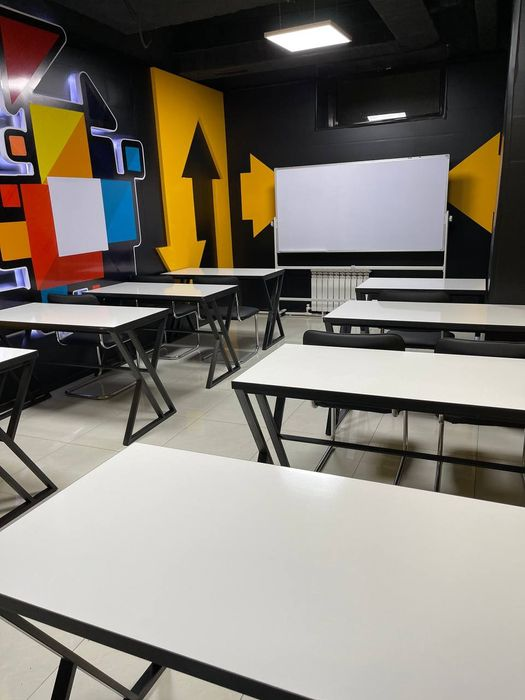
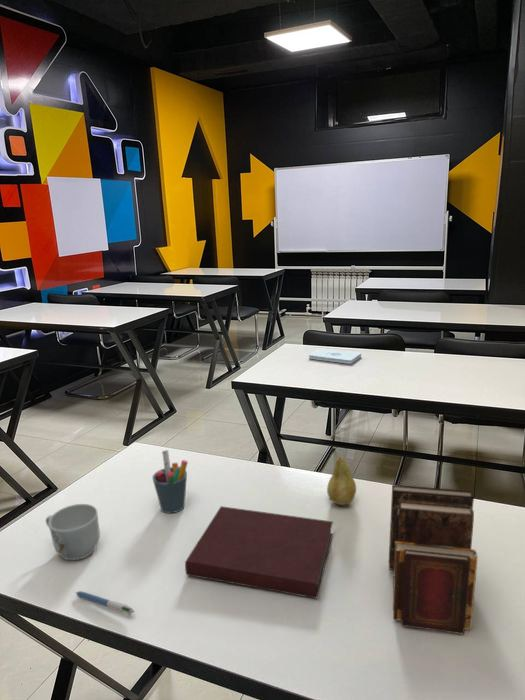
+ notepad [308,347,362,365]
+ pen [75,590,135,615]
+ mug [45,503,101,561]
+ pen holder [151,449,189,514]
+ notebook [184,505,334,600]
+ fruit [326,456,357,506]
+ book [388,484,479,635]
